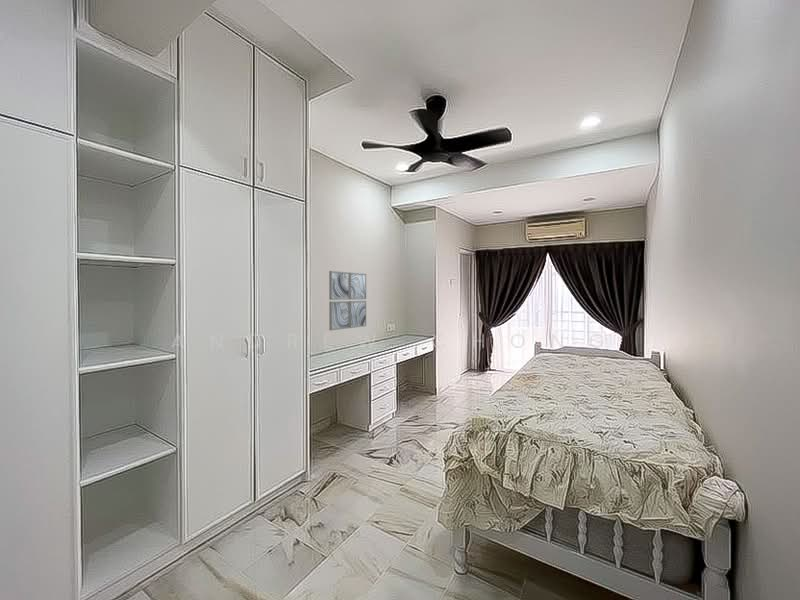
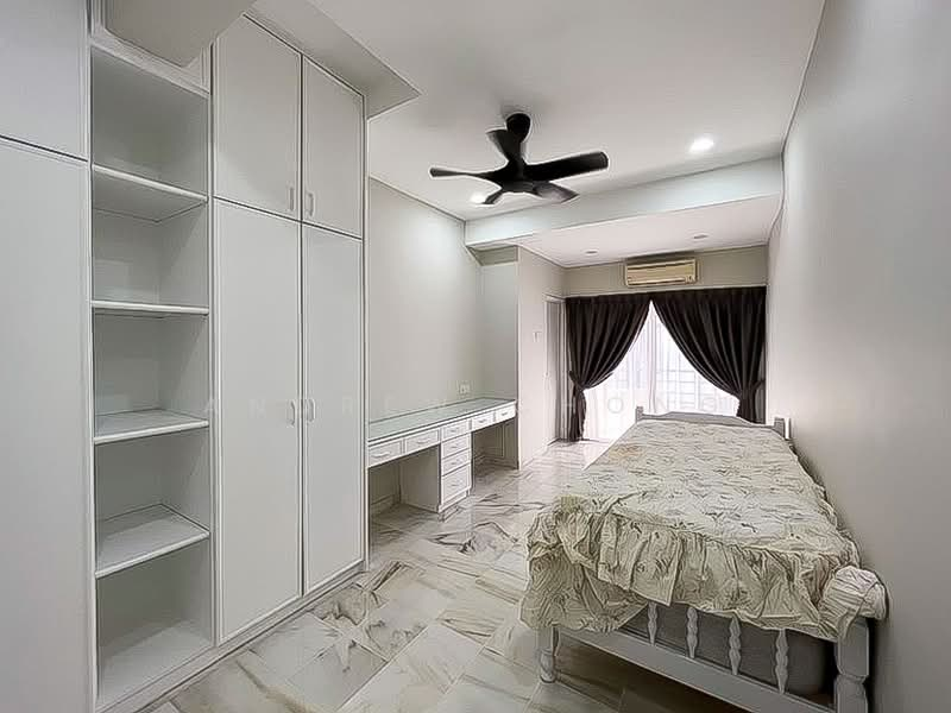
- wall art [328,270,367,331]
